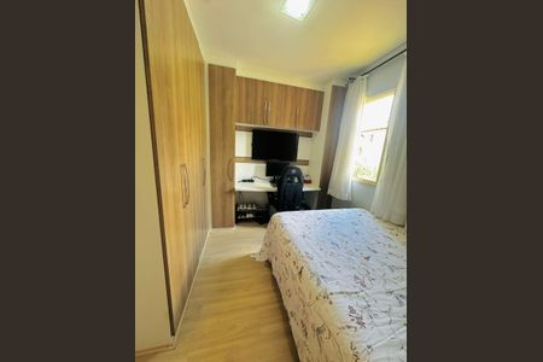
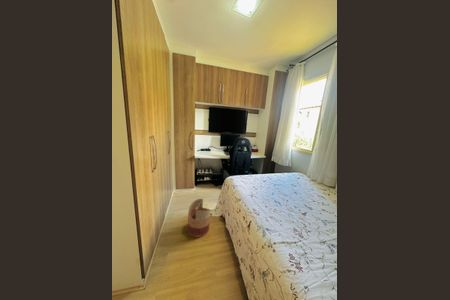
+ basket [187,197,211,238]
